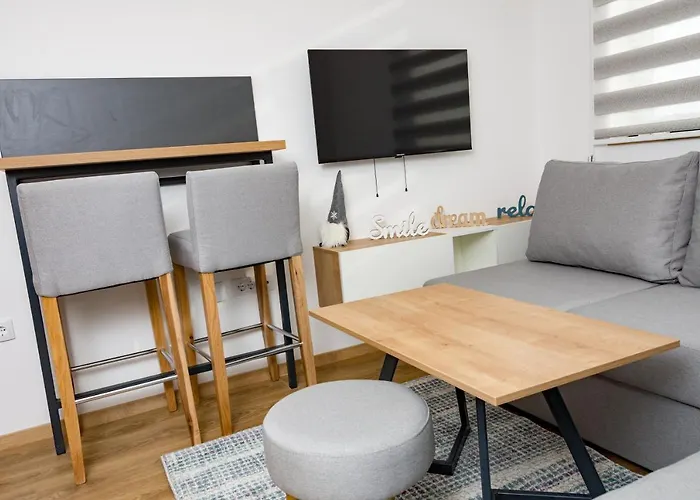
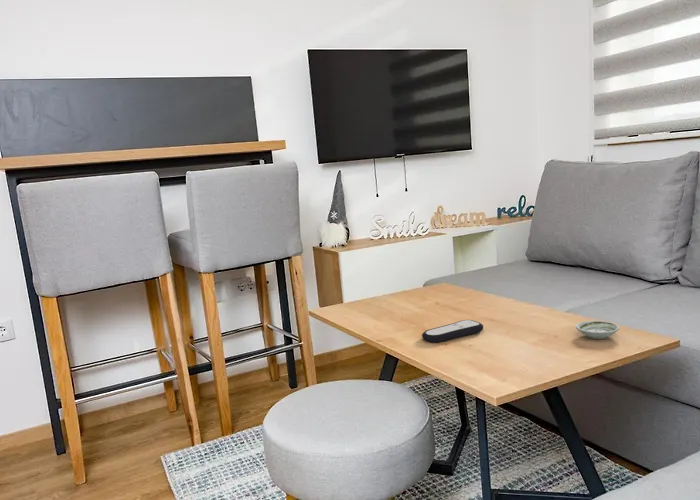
+ remote control [421,319,484,344]
+ saucer [575,320,620,340]
